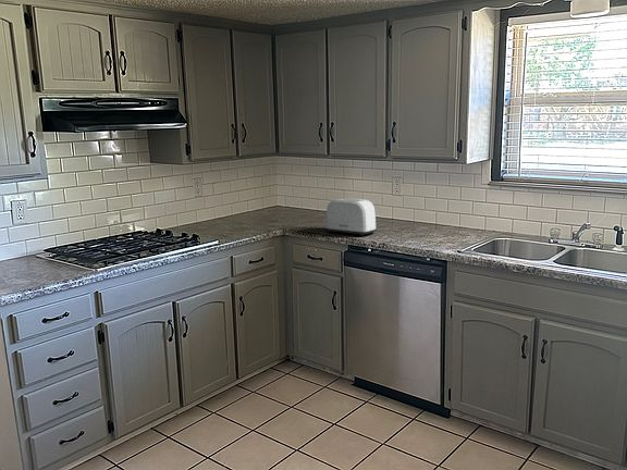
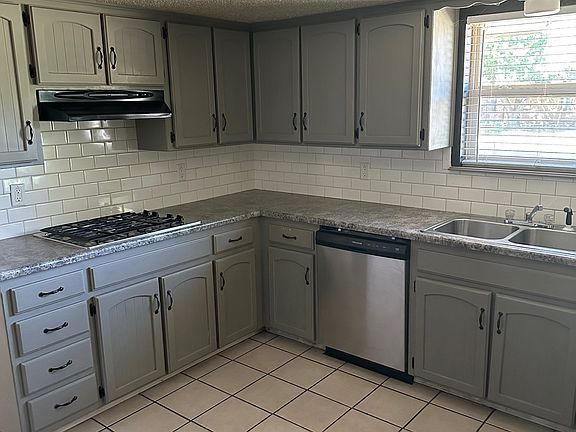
- toaster [324,197,378,237]
